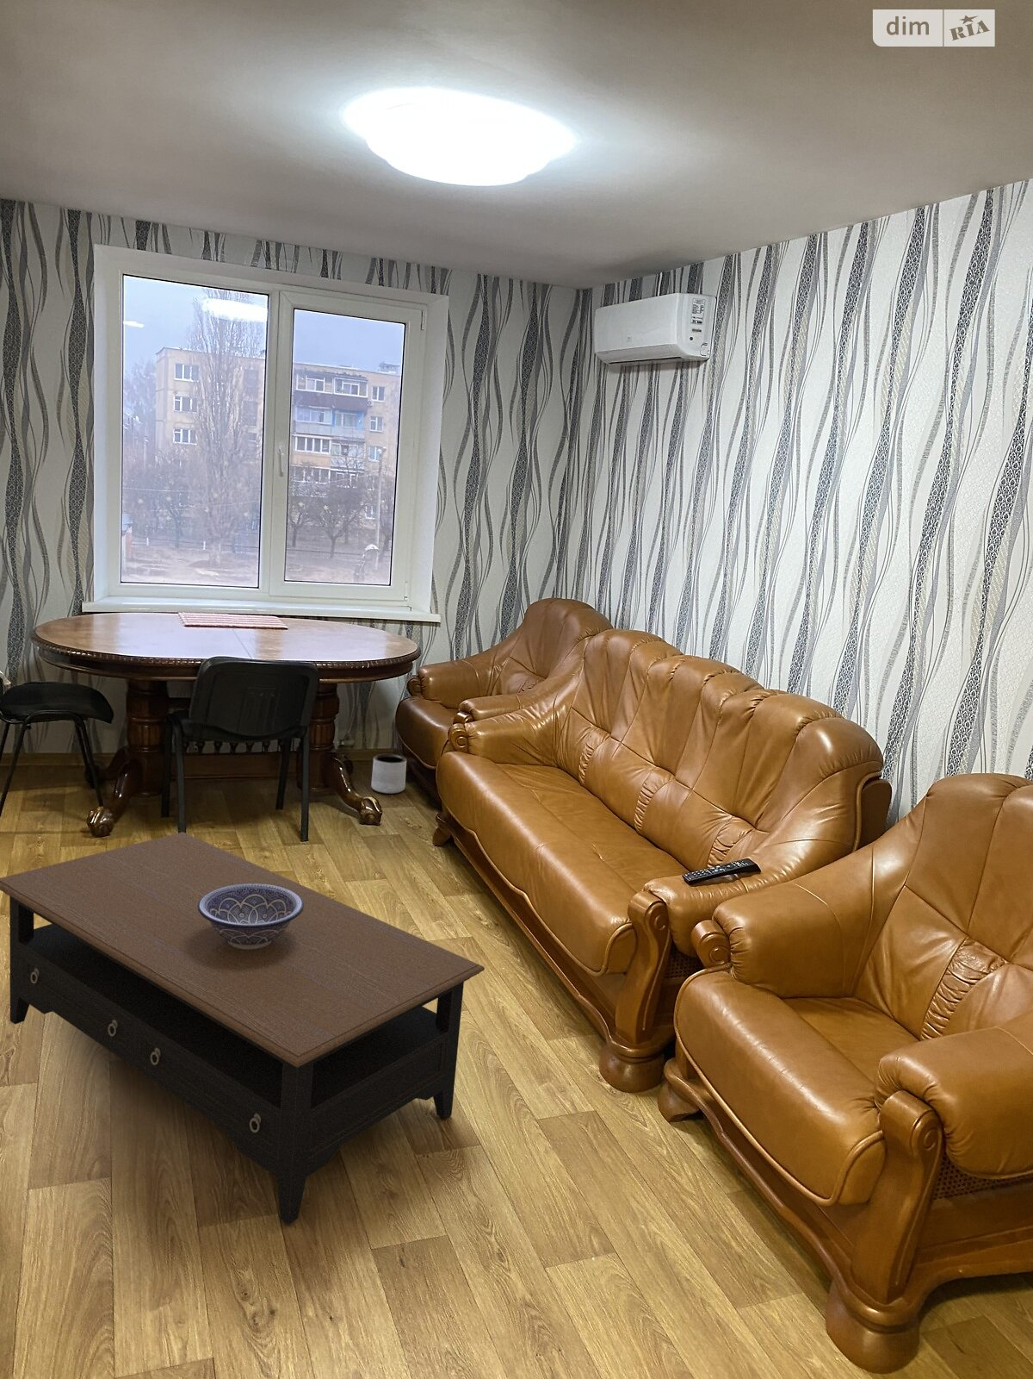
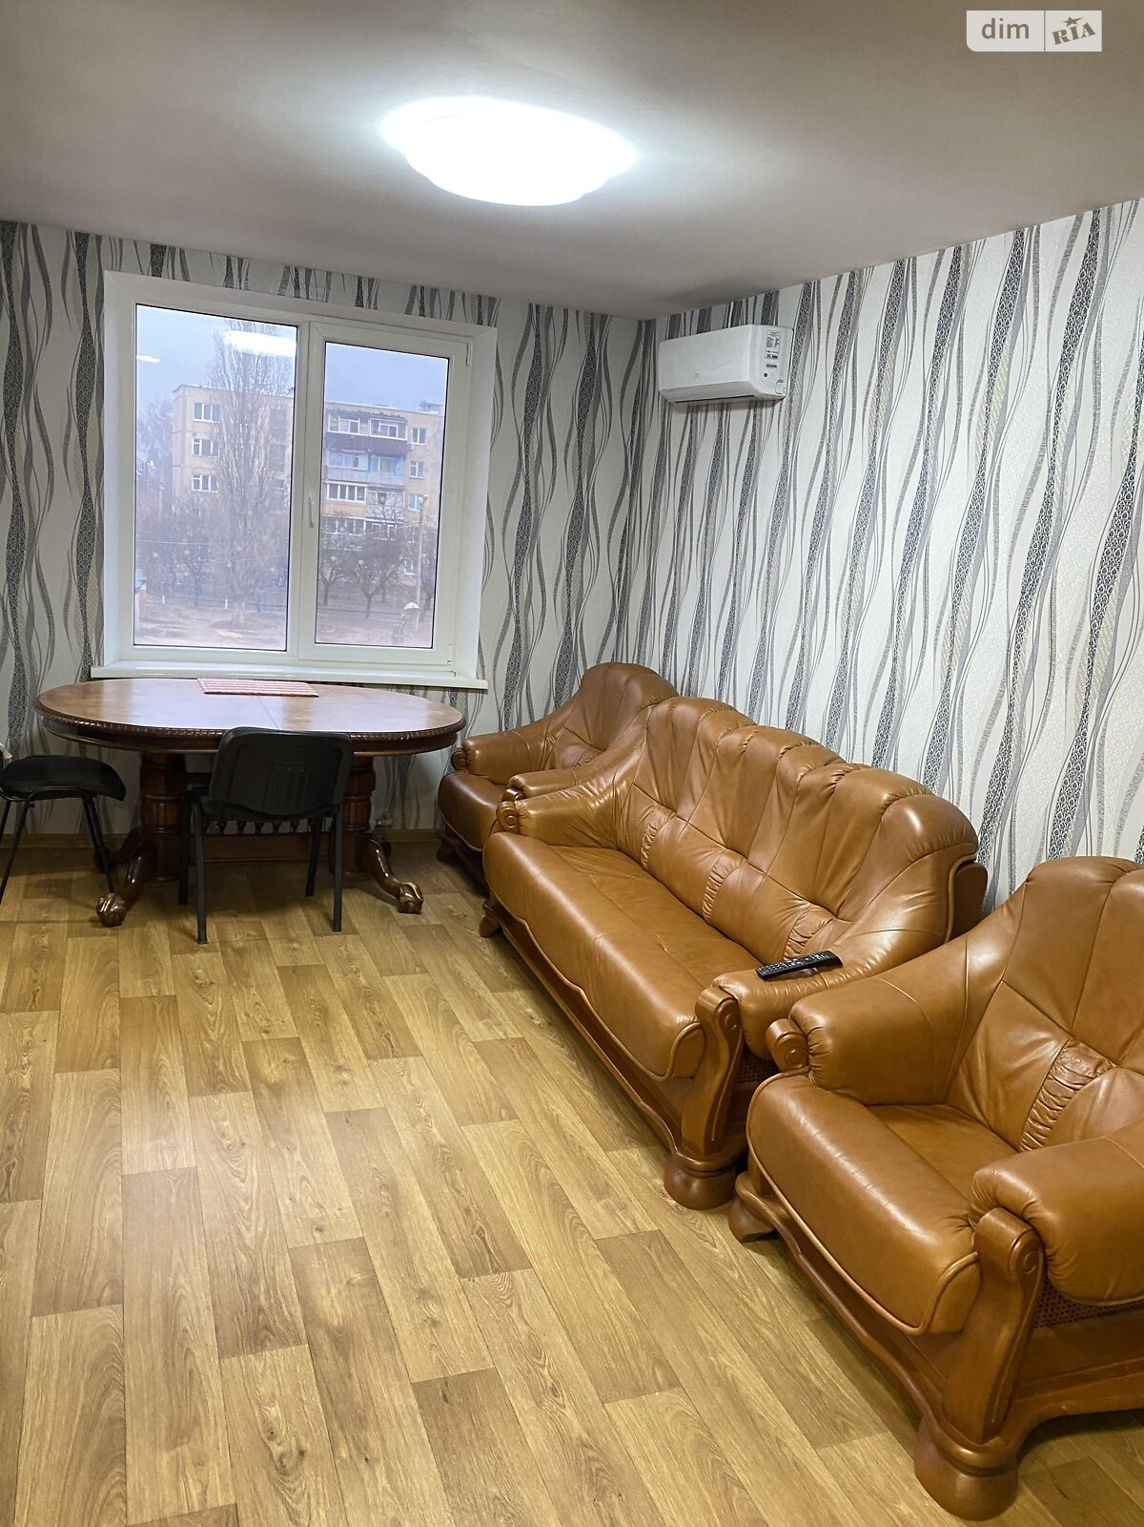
- coffee table [0,831,485,1226]
- planter [370,754,407,795]
- decorative bowl [197,884,304,950]
